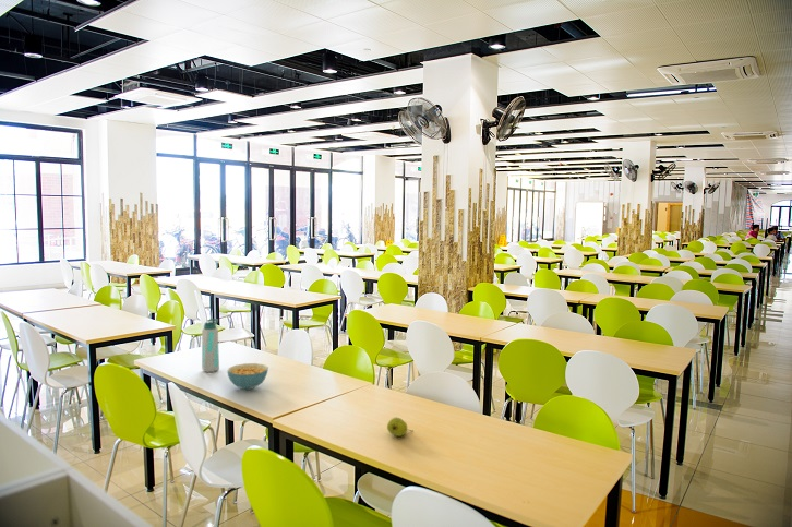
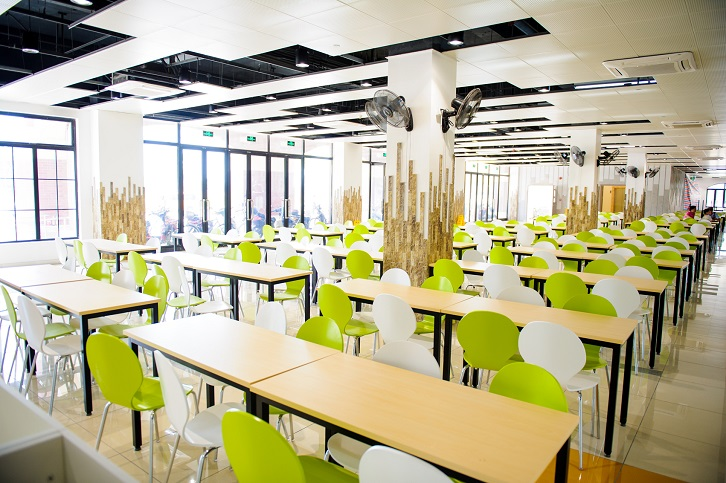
- cereal bowl [226,362,269,391]
- fruit [386,416,413,438]
- water bottle [201,318,220,373]
